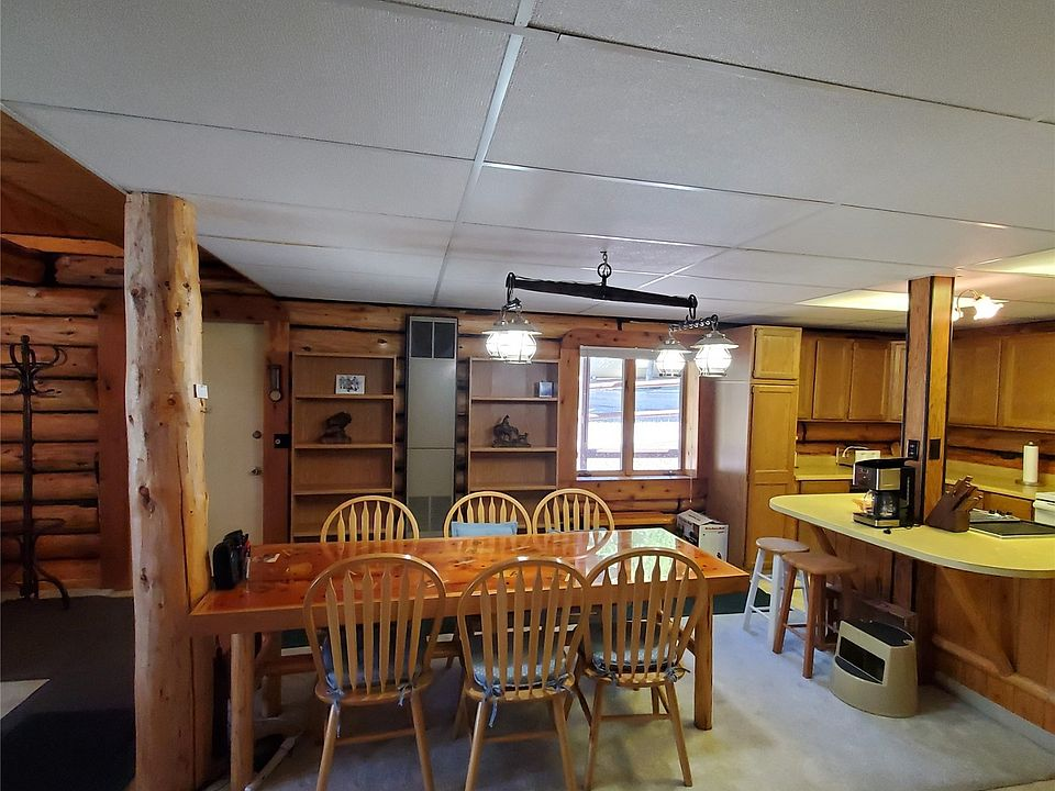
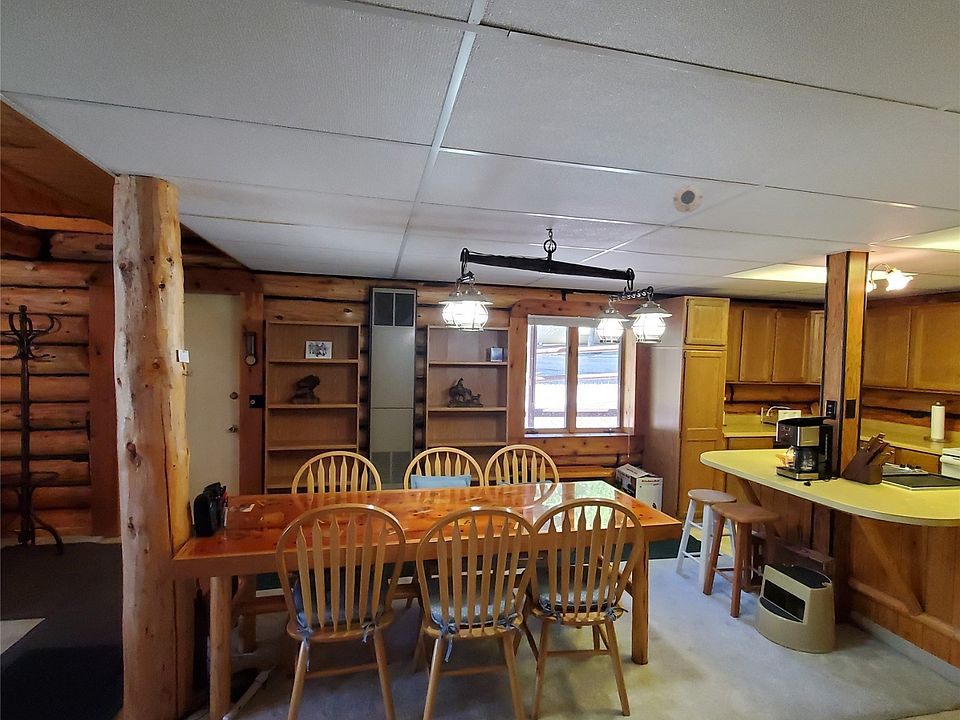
+ smoke detector [672,184,704,214]
